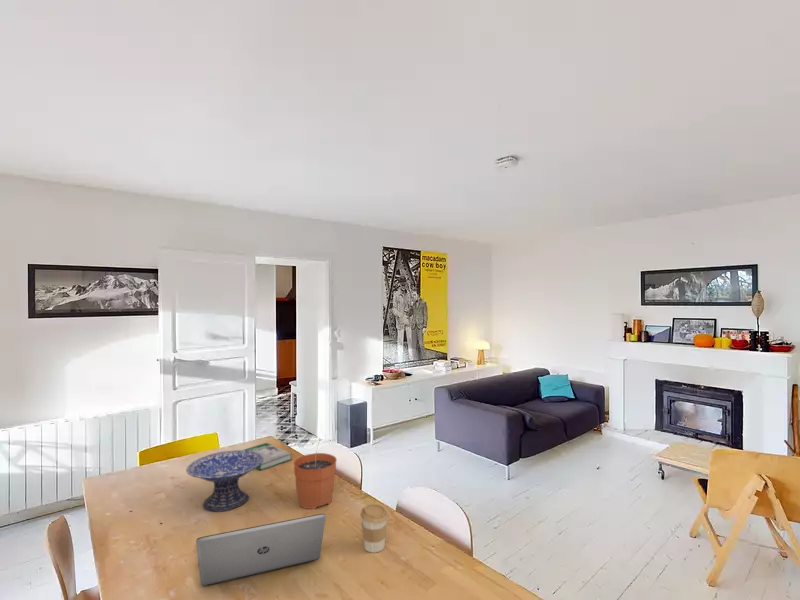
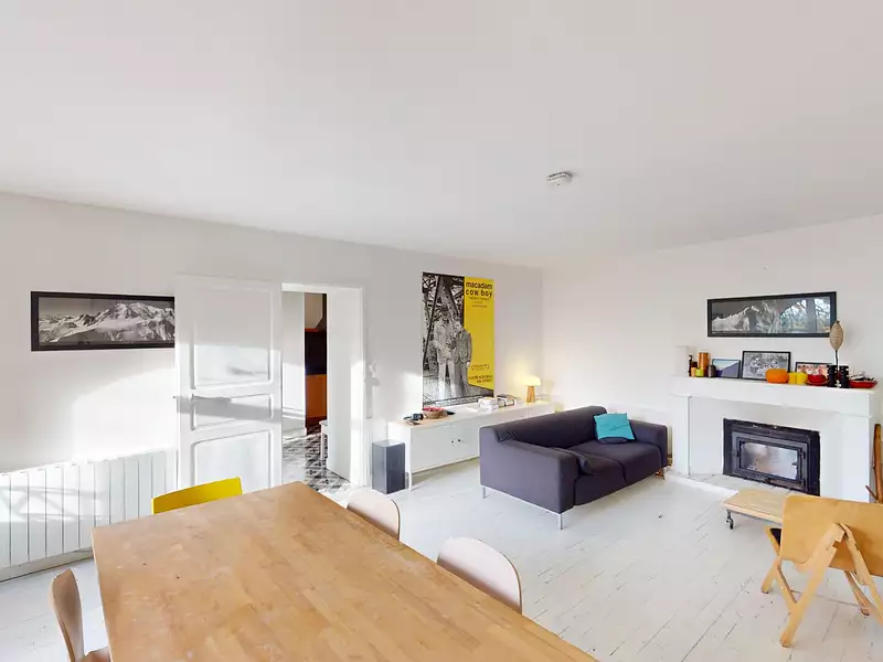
- decorative bowl [185,449,264,513]
- plant pot [293,438,338,510]
- coffee cup [360,503,389,554]
- book [243,442,293,471]
- laptop [195,513,327,587]
